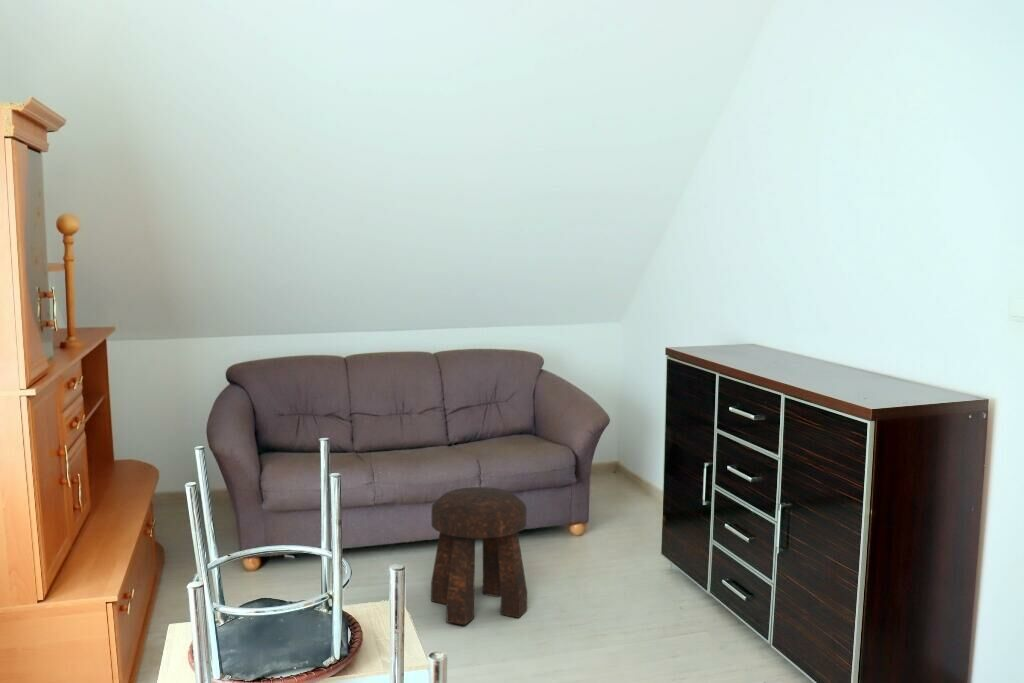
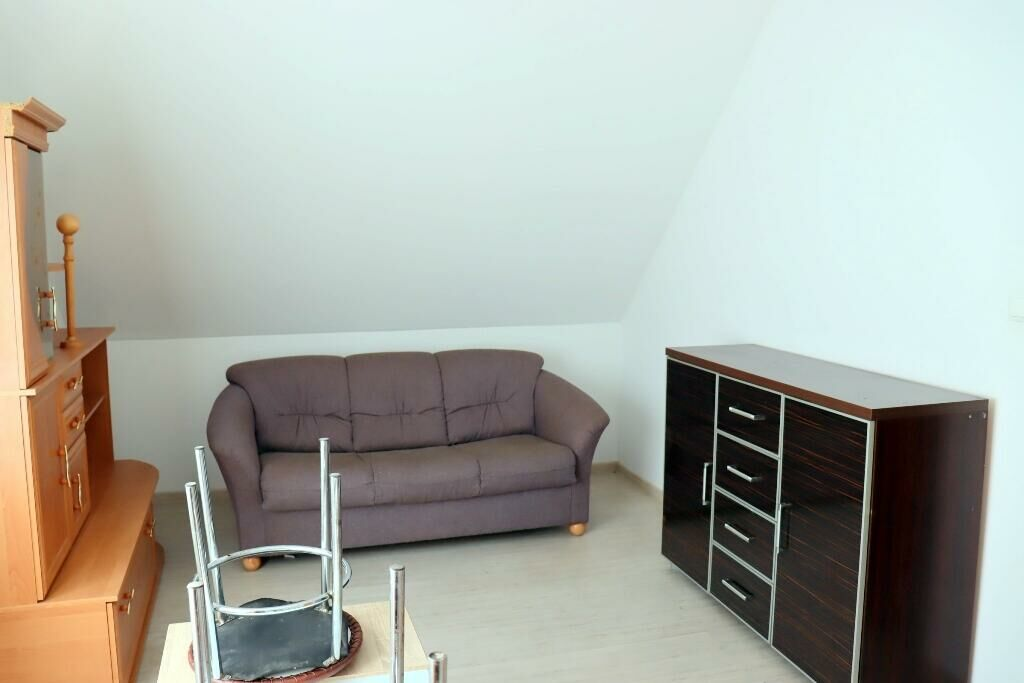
- stool [430,486,528,626]
